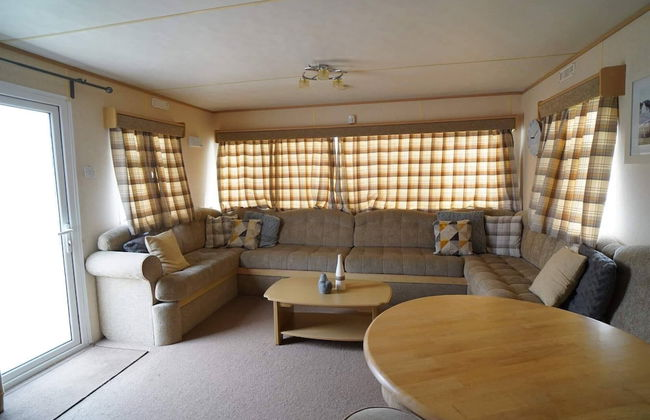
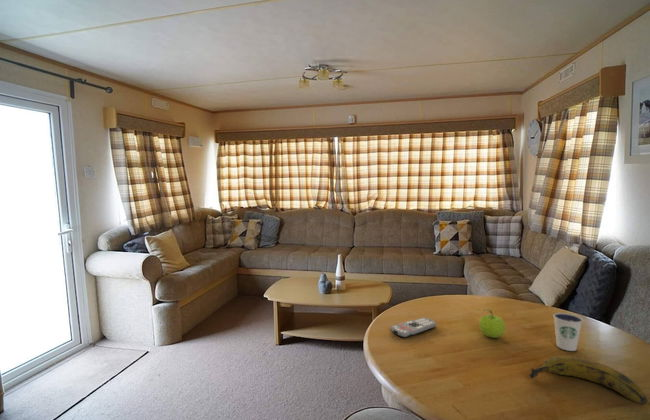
+ remote control [389,317,437,339]
+ fruit [473,308,506,339]
+ dixie cup [552,312,584,352]
+ banana [529,355,648,406]
